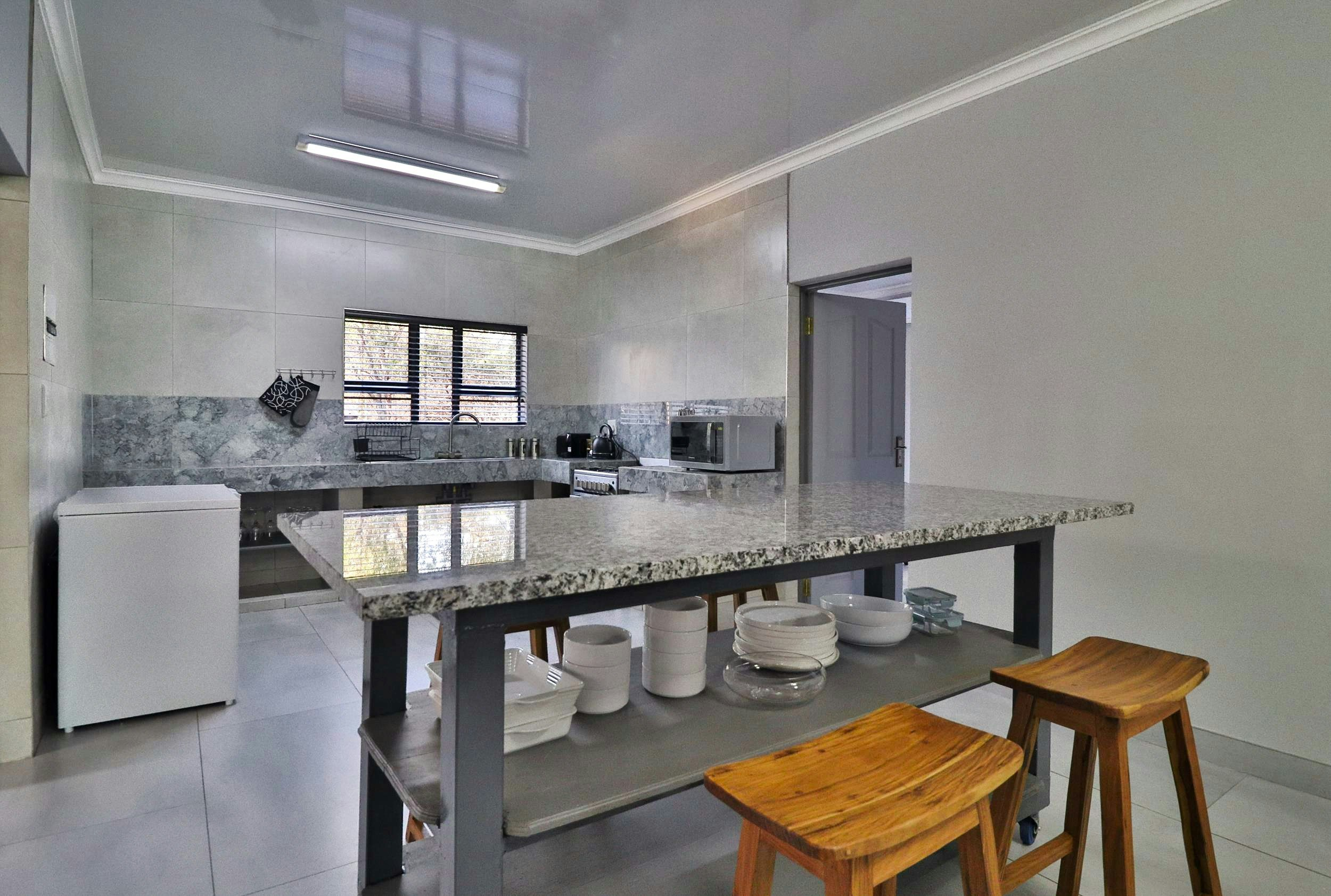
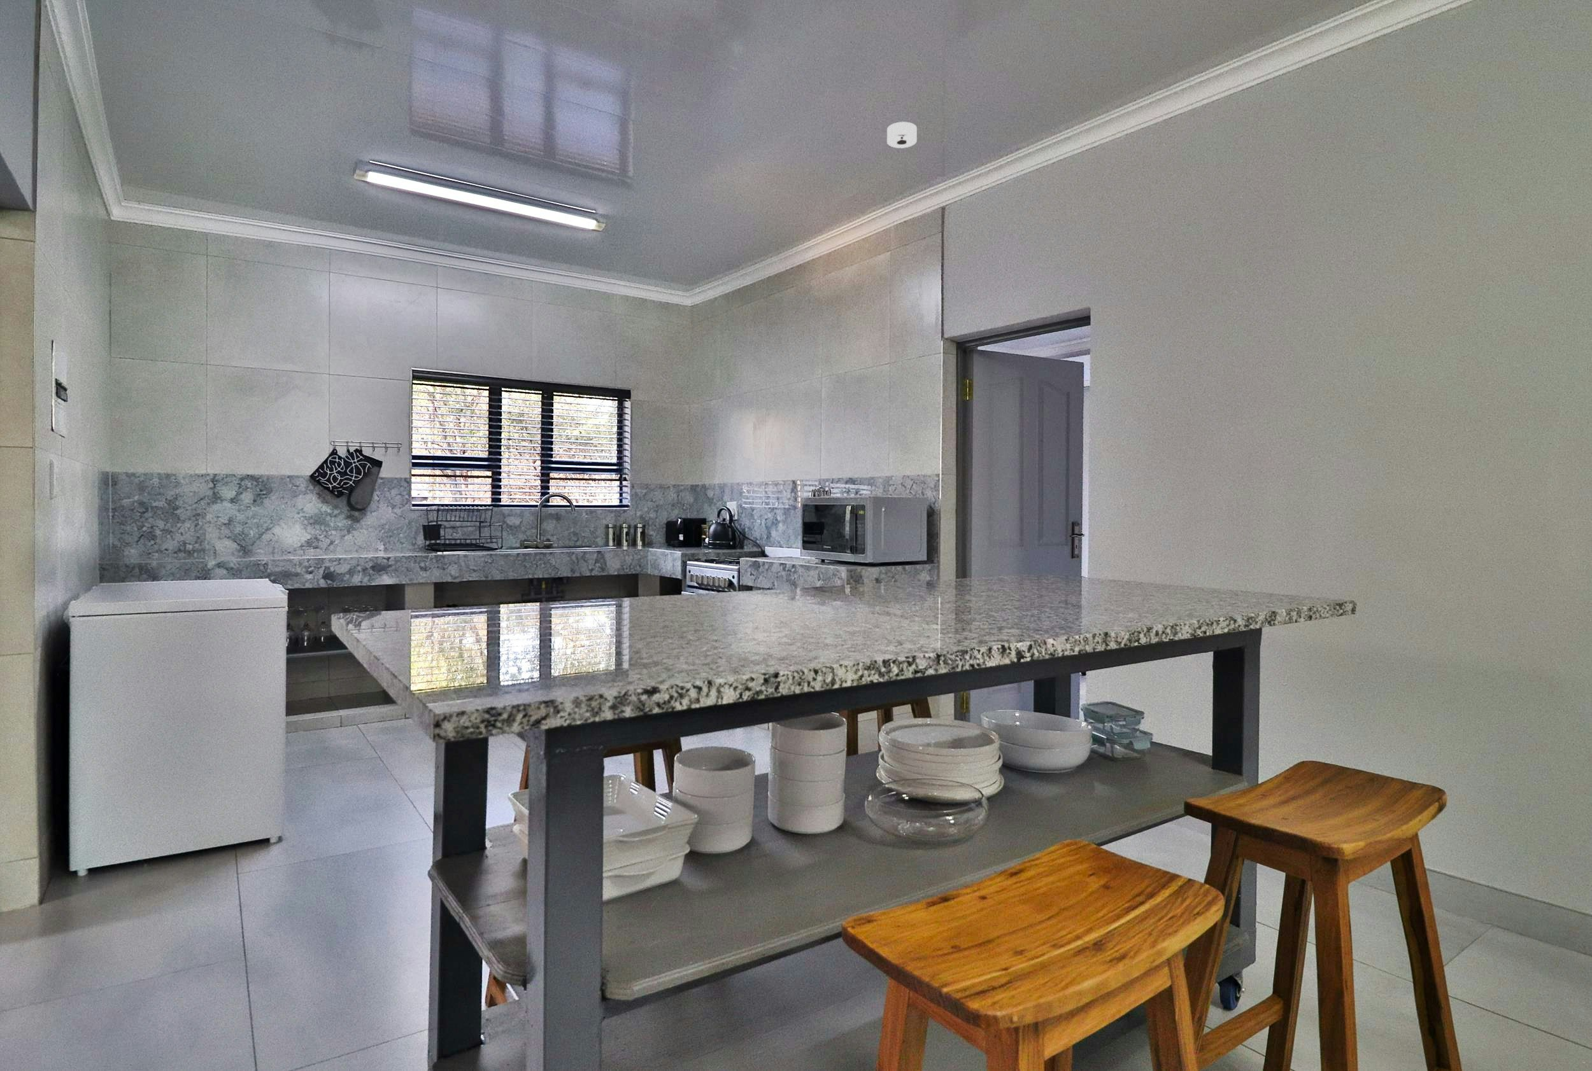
+ smoke detector [886,122,917,149]
